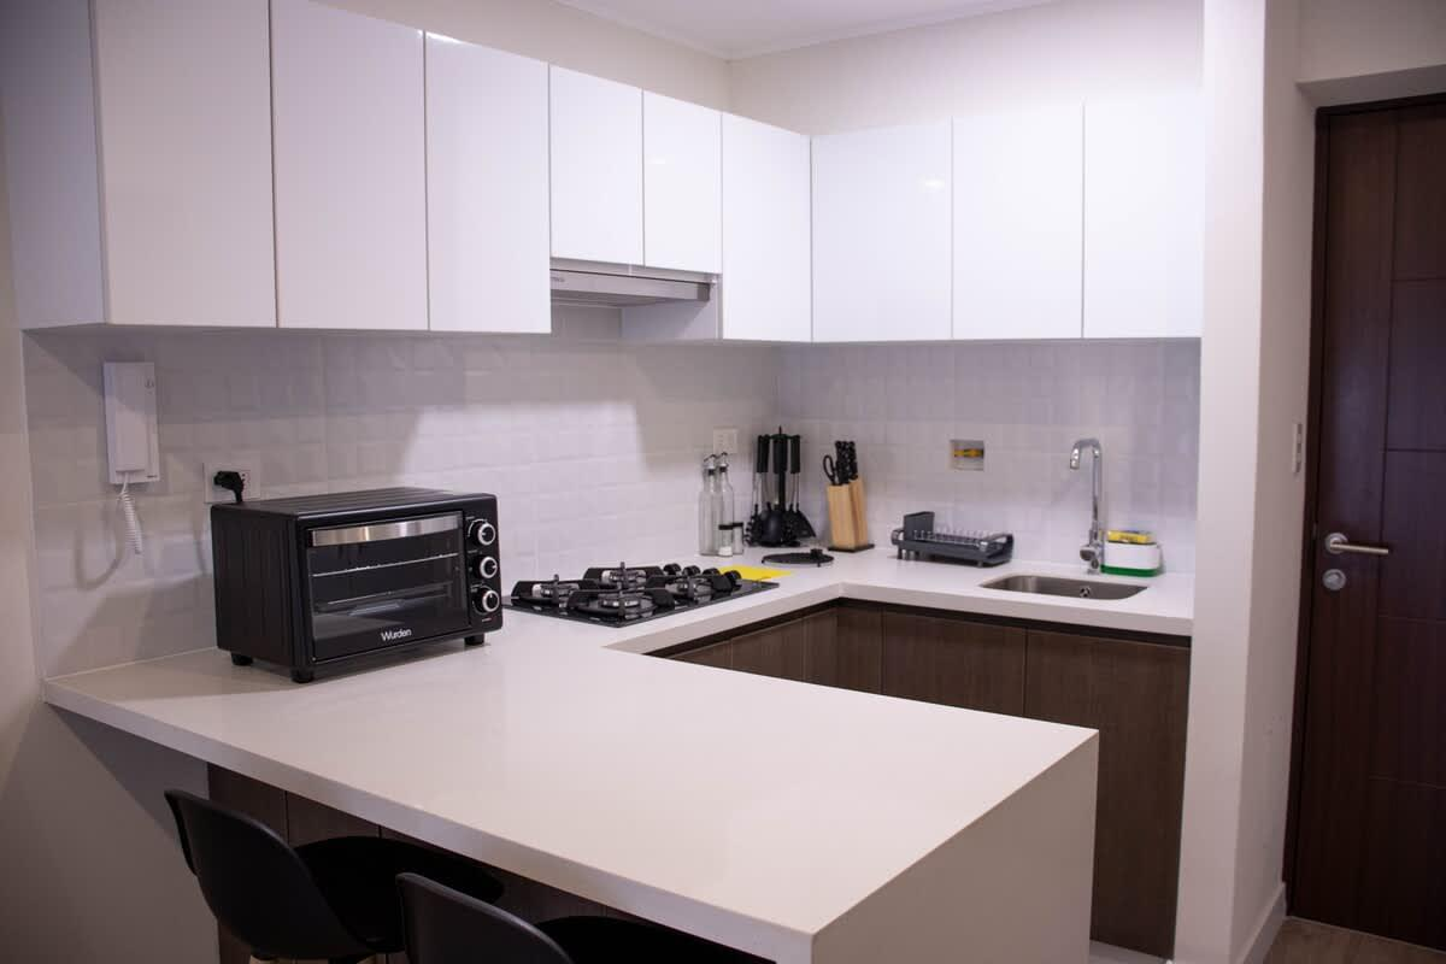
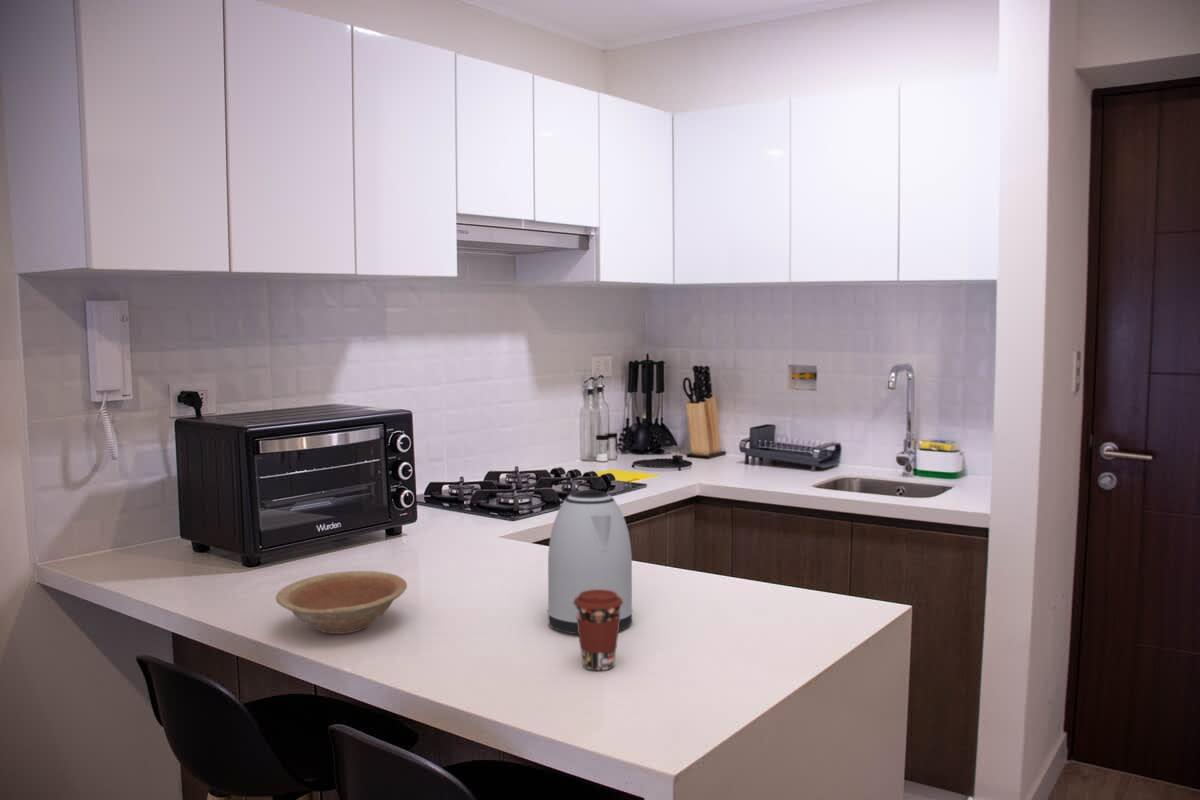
+ kettle [547,489,634,635]
+ coffee cup [573,589,623,671]
+ bowl [275,570,408,635]
